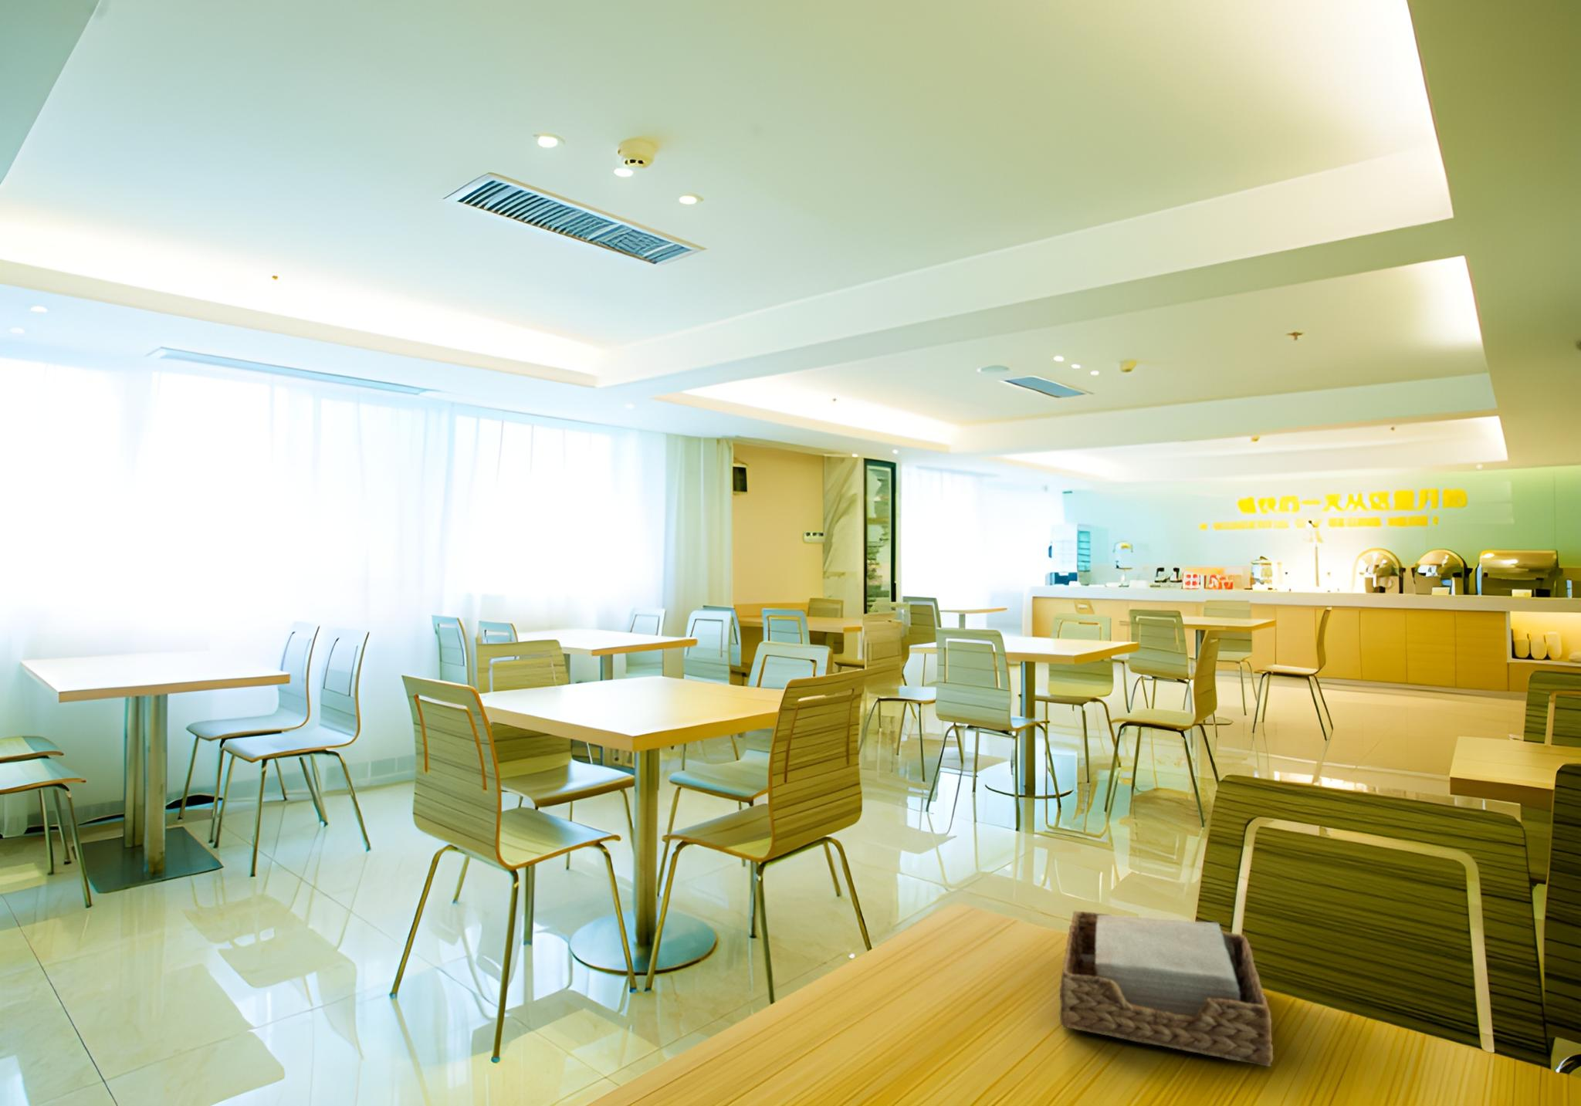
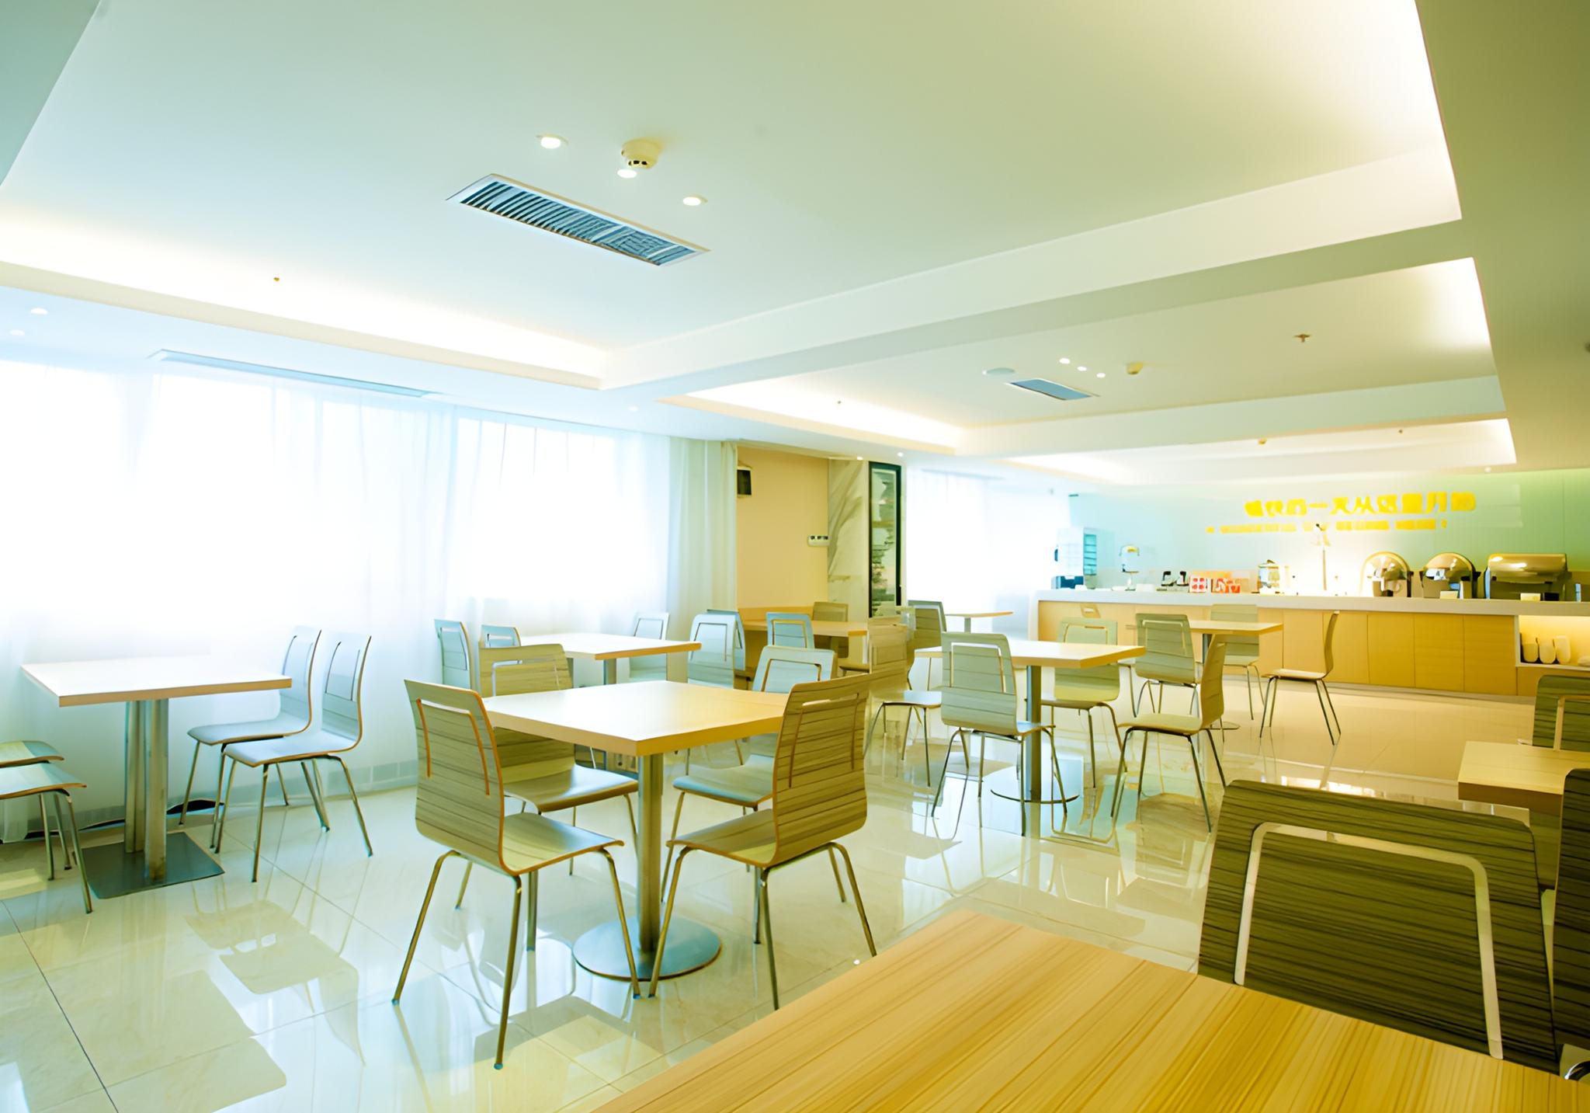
- napkin holder [1060,910,1273,1068]
